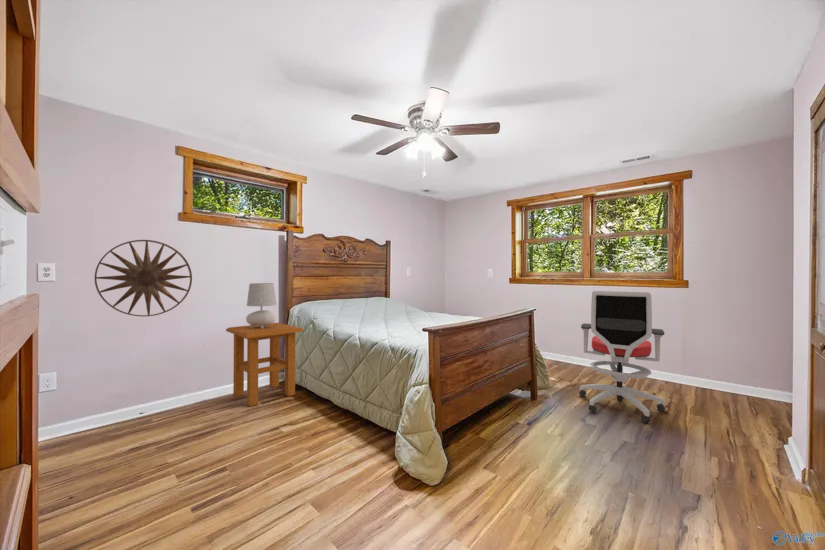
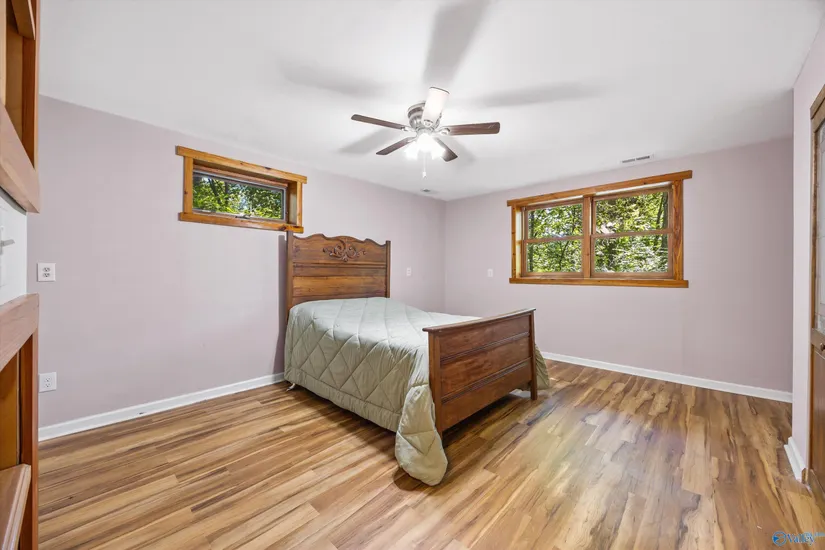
- side table [225,322,304,407]
- wall art [93,239,193,317]
- table lamp [245,282,277,328]
- office chair [578,290,666,423]
